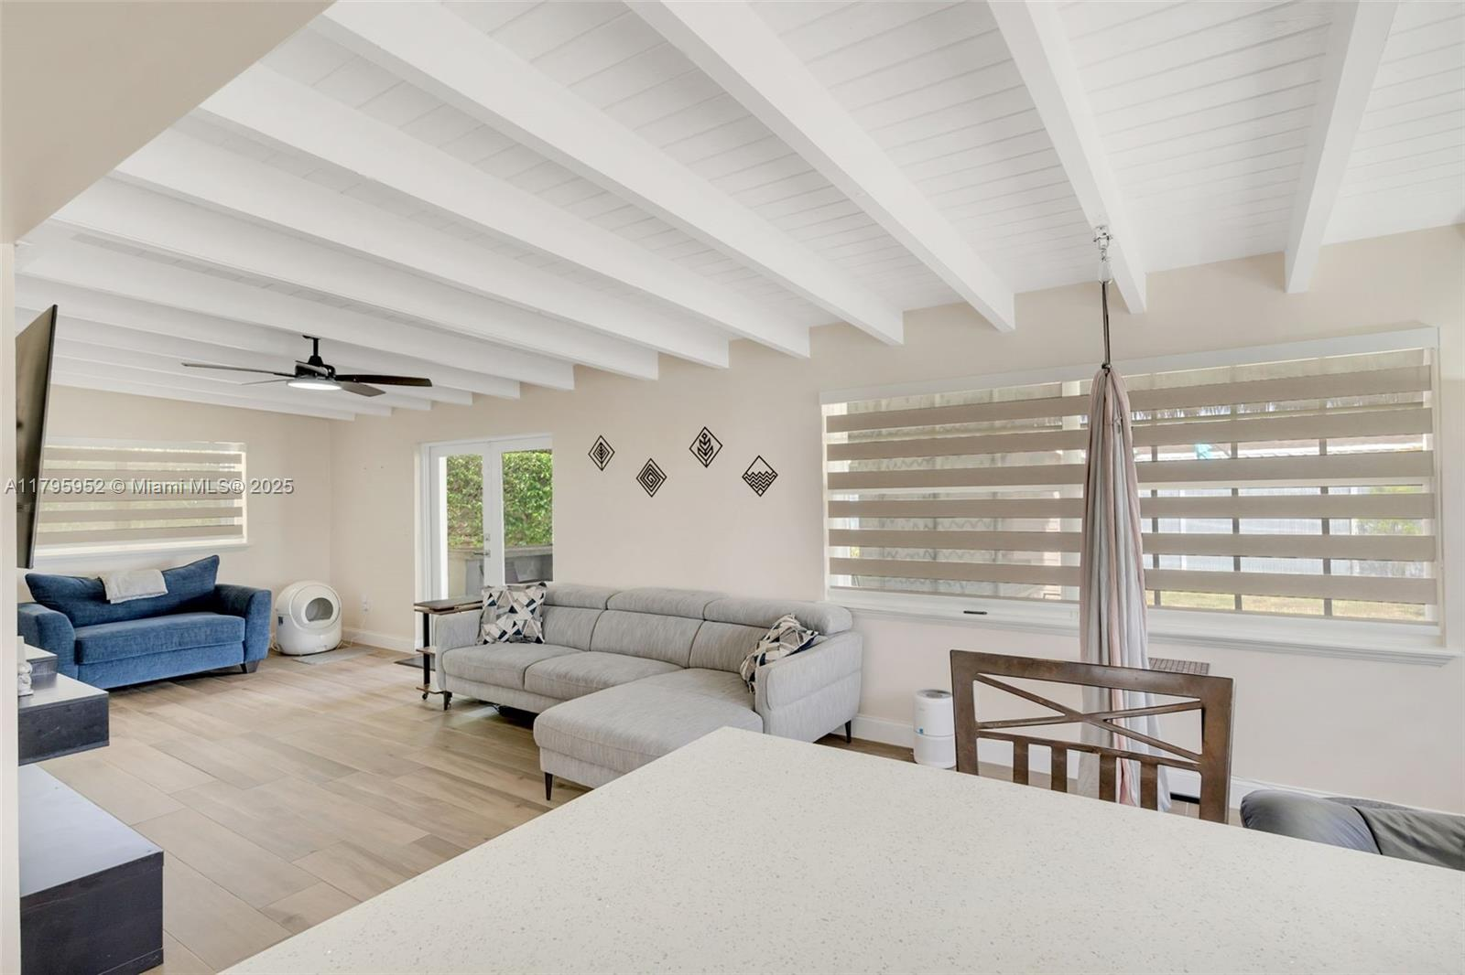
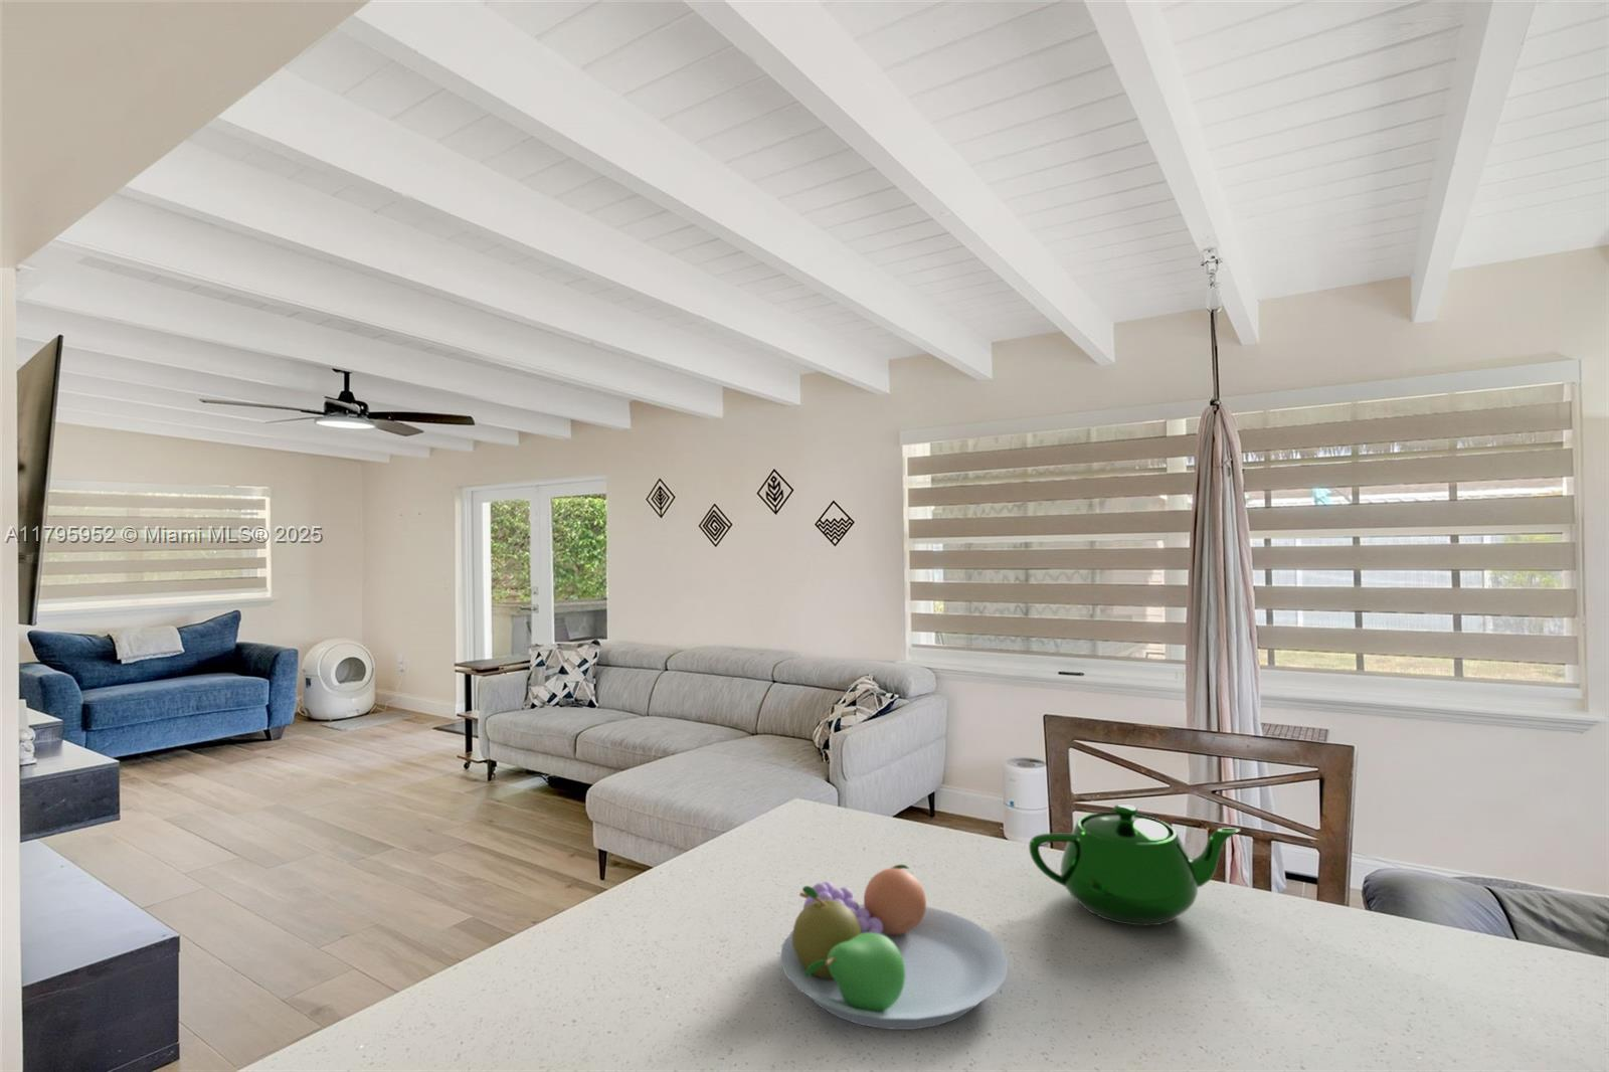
+ teapot [1028,804,1241,926]
+ fruit bowl [779,864,1010,1031]
